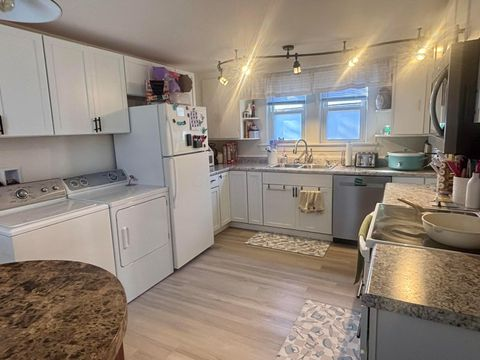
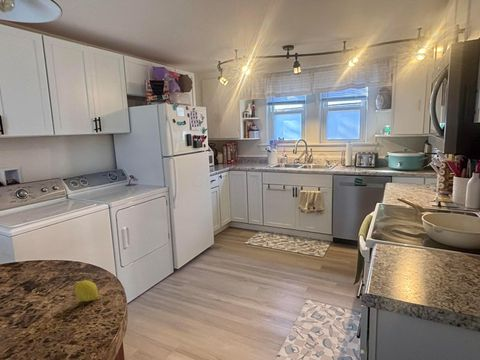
+ fruit [73,279,99,302]
